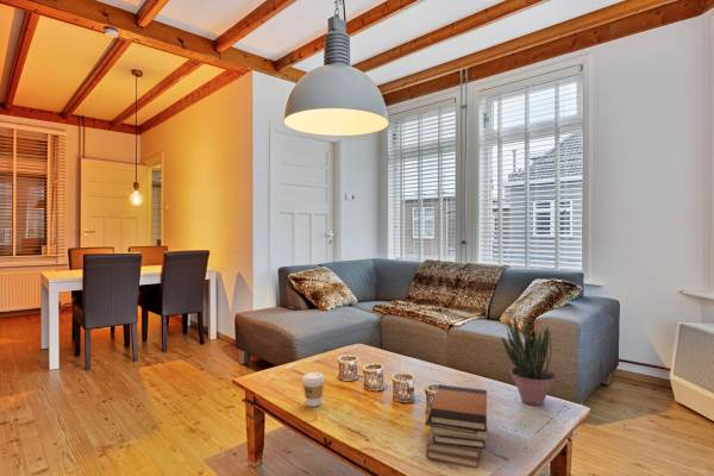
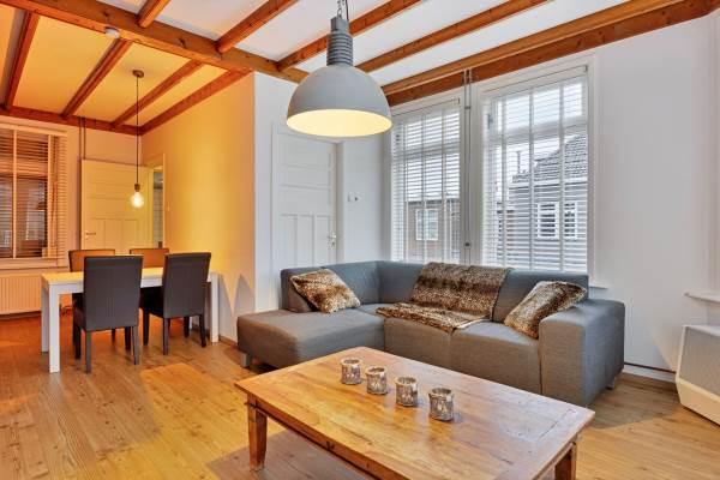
- book stack [424,384,489,470]
- potted plant [500,314,557,407]
- coffee cup [301,371,325,407]
